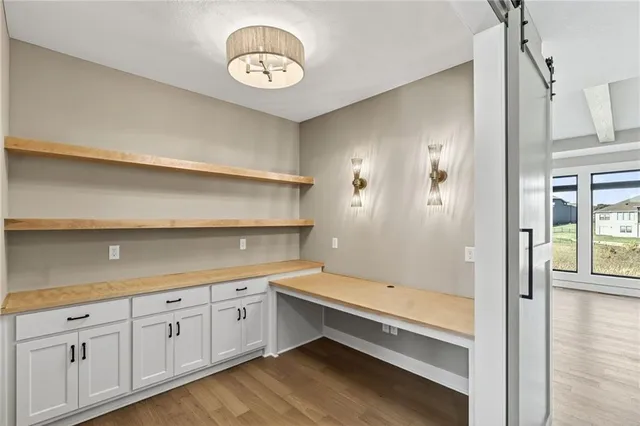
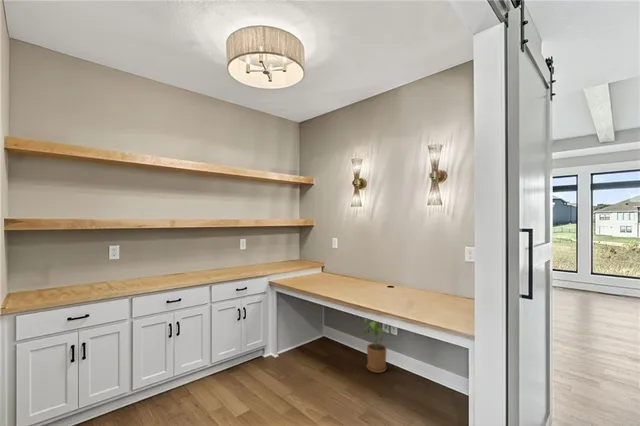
+ house plant [363,317,393,374]
